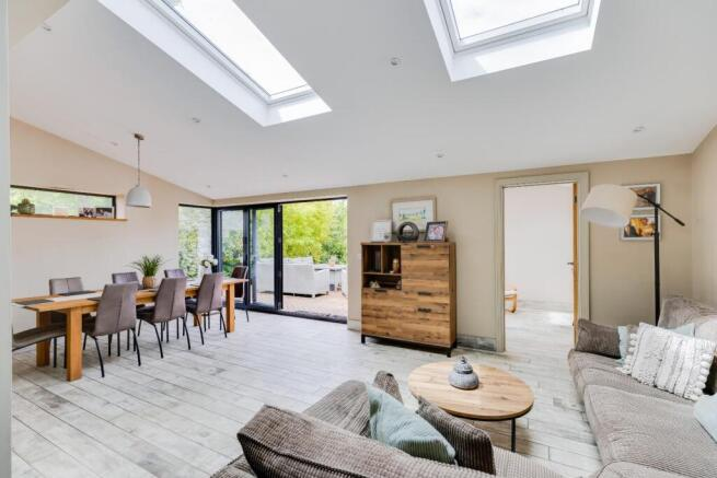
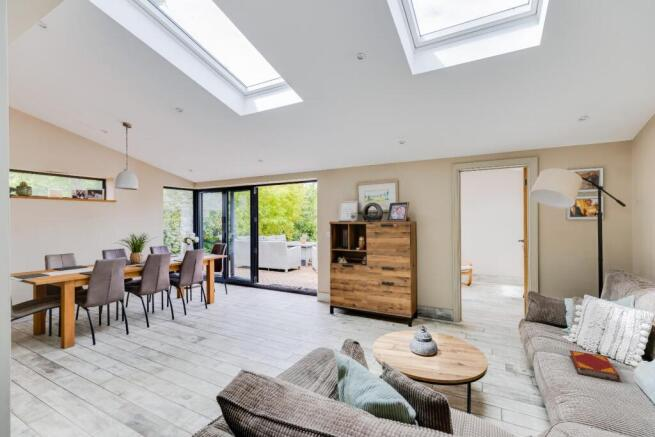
+ hardback book [568,349,621,382]
